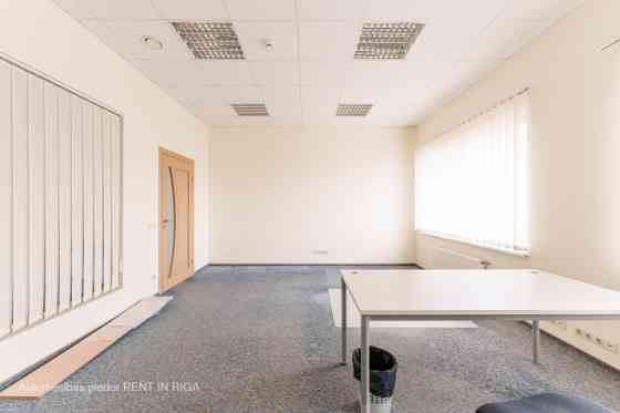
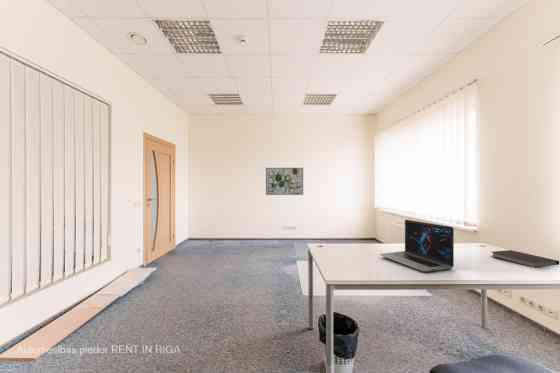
+ wall art [265,167,304,196]
+ laptop [379,219,455,273]
+ notebook [491,249,560,269]
